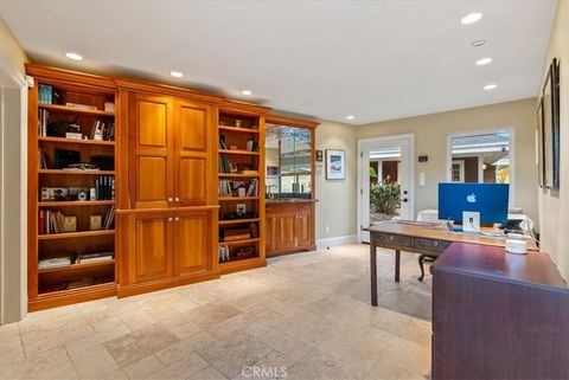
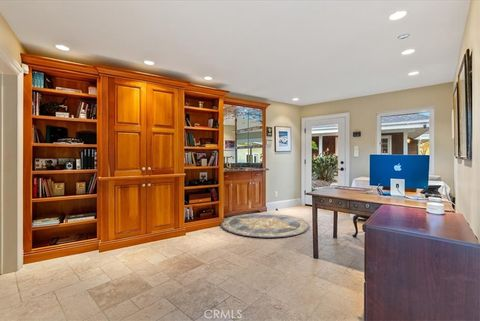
+ rug [219,213,310,239]
